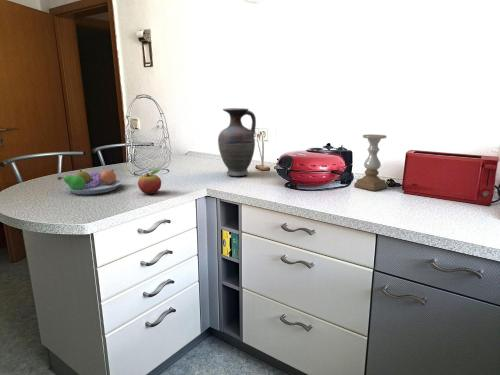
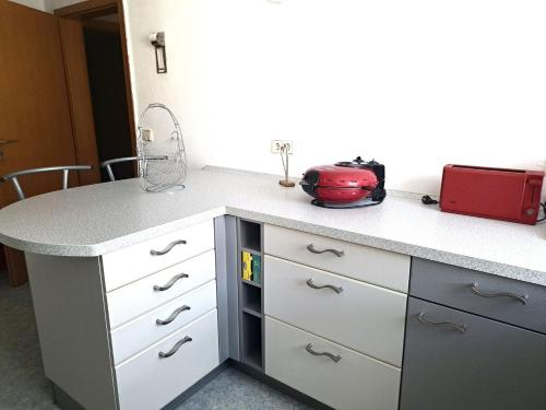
- fruit [137,169,162,195]
- vase [217,107,257,177]
- fruit bowl [57,167,122,195]
- candle holder [353,134,388,192]
